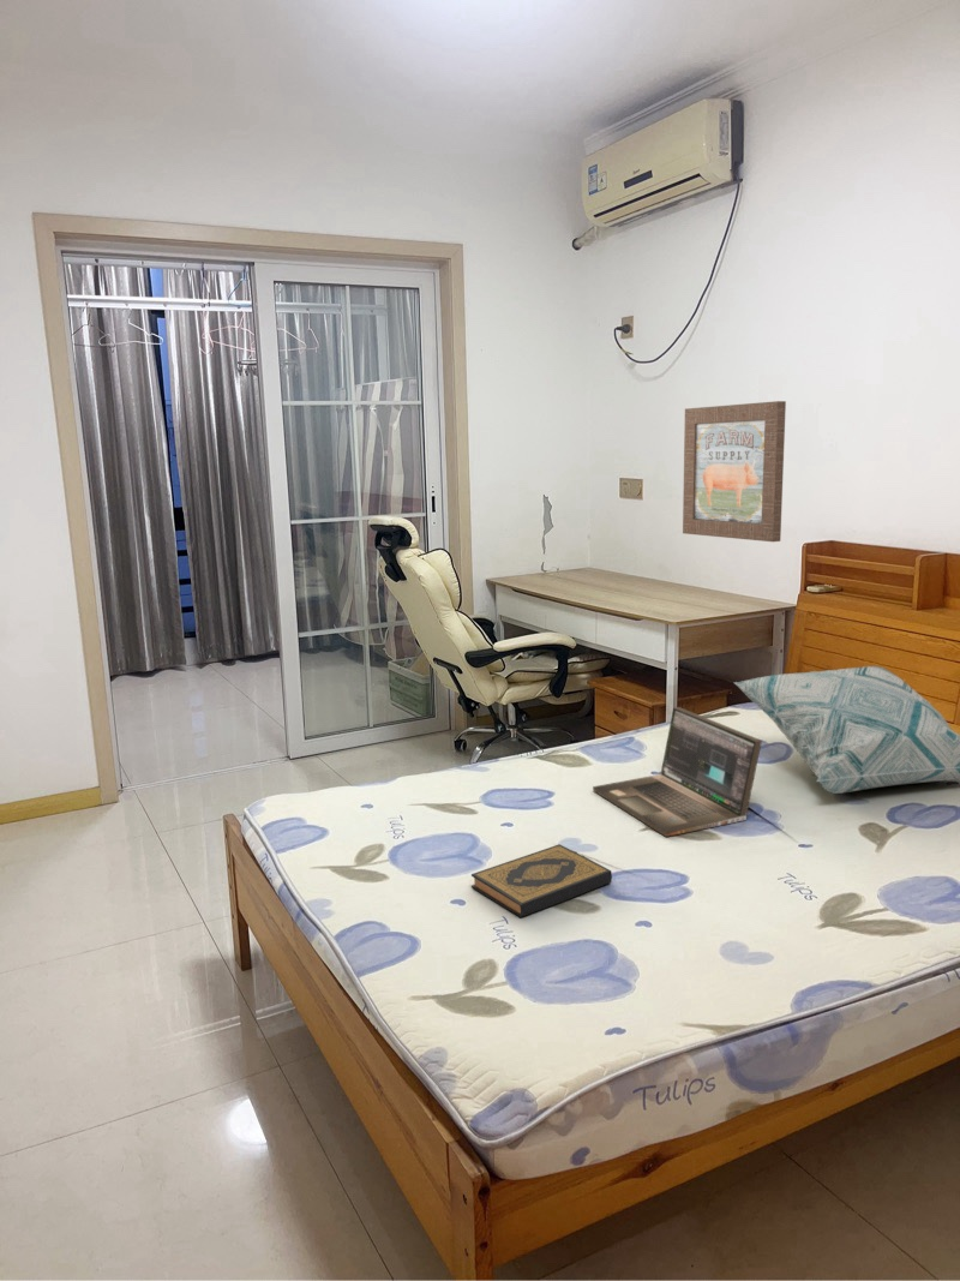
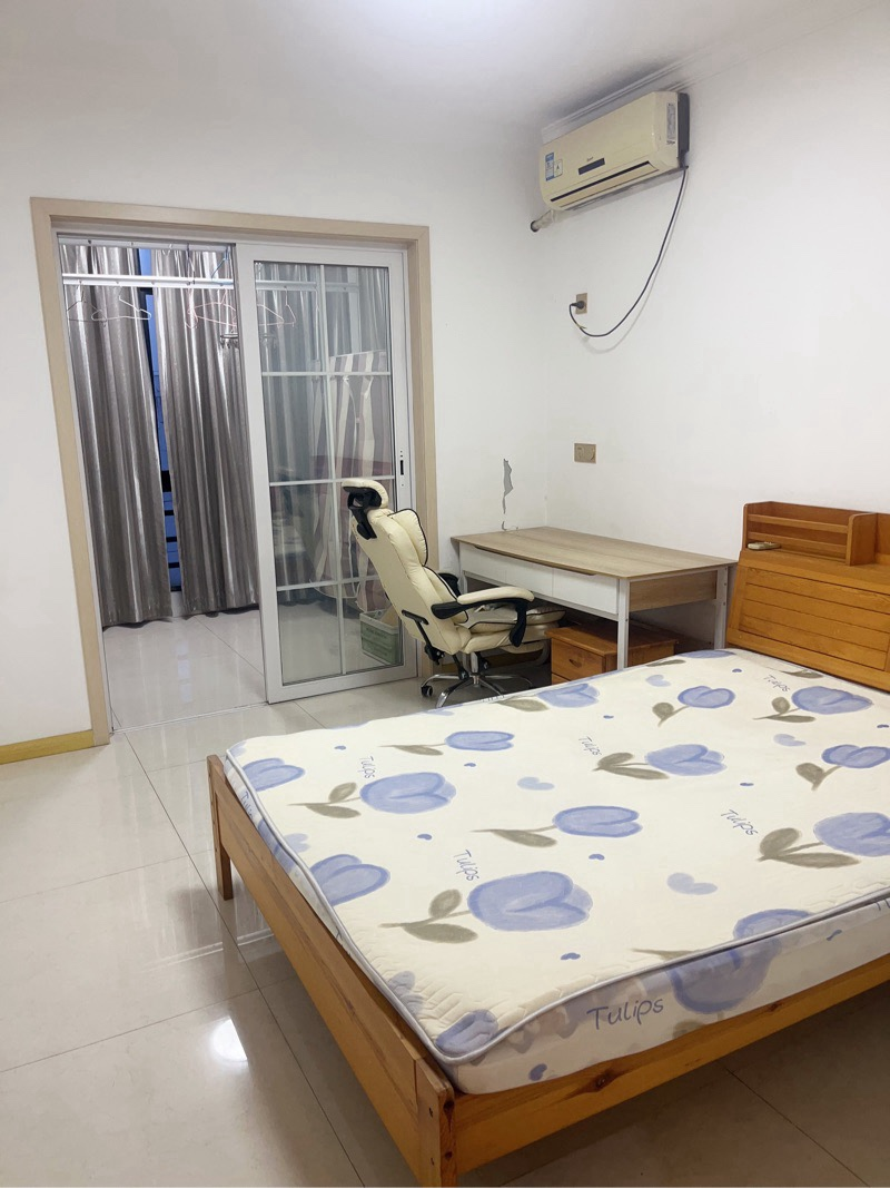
- hardback book [470,843,613,918]
- laptop [592,706,763,838]
- wall art [682,400,787,543]
- decorative pillow [733,665,960,795]
